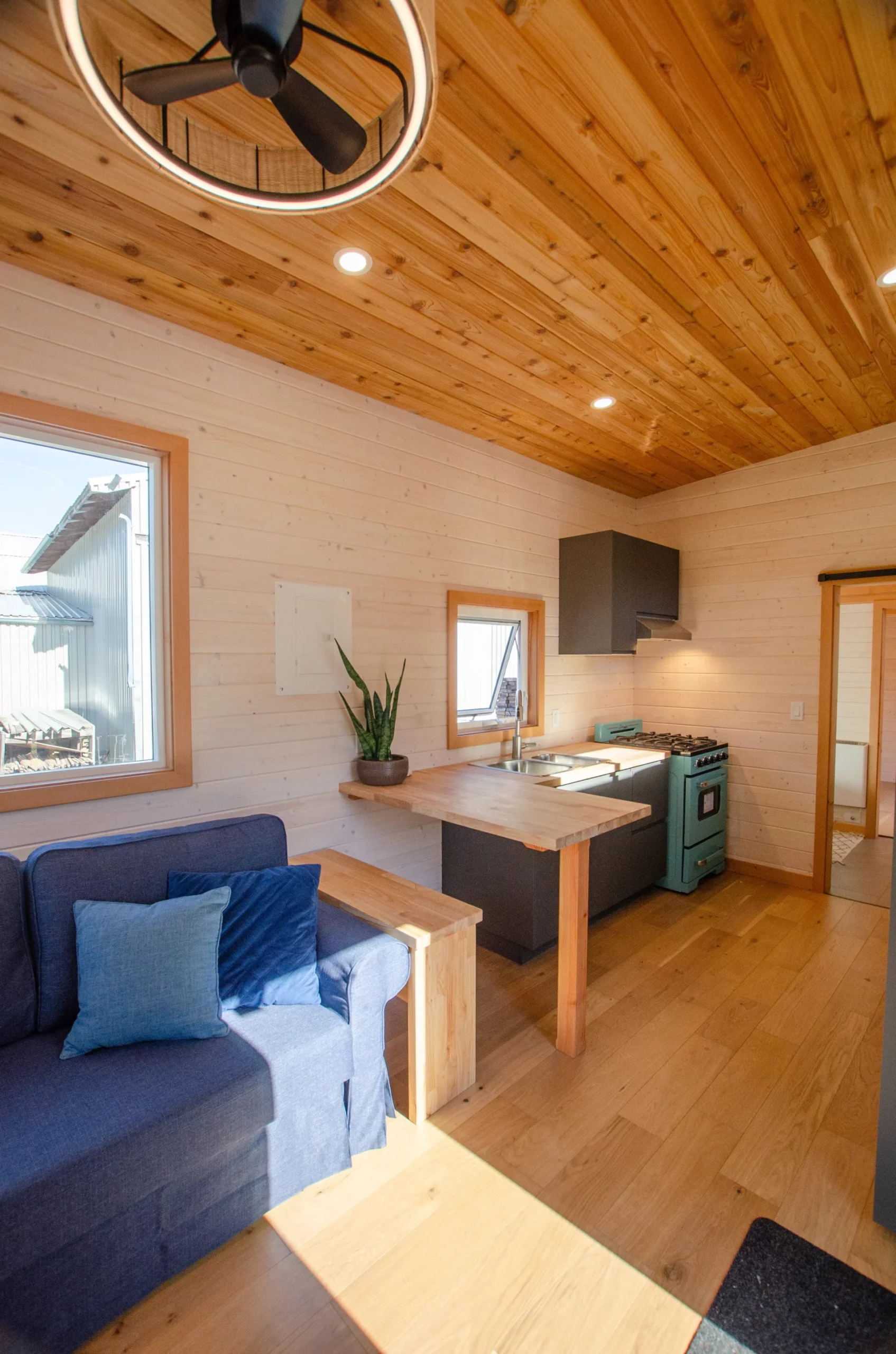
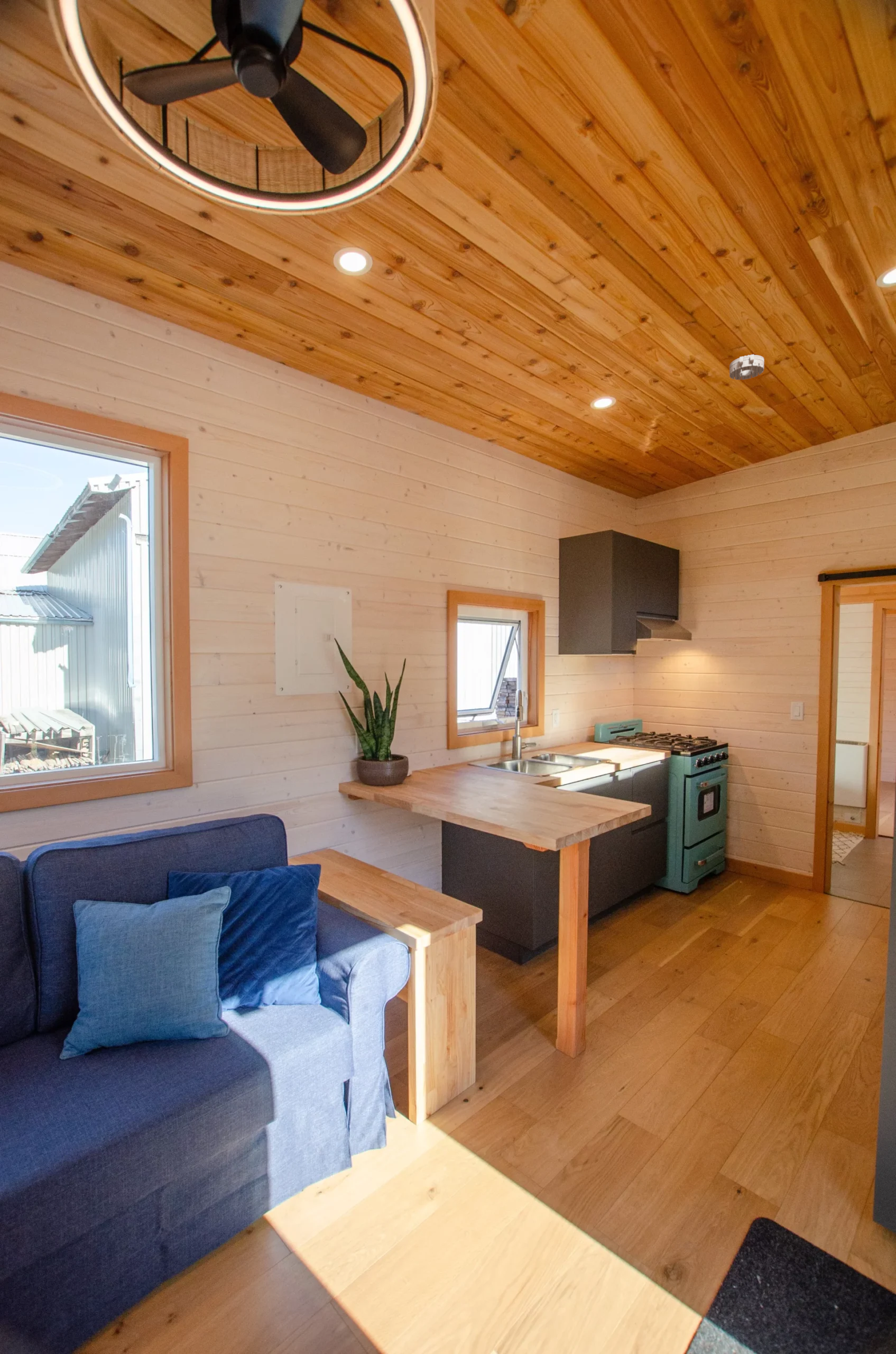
+ smoke detector [729,354,765,380]
